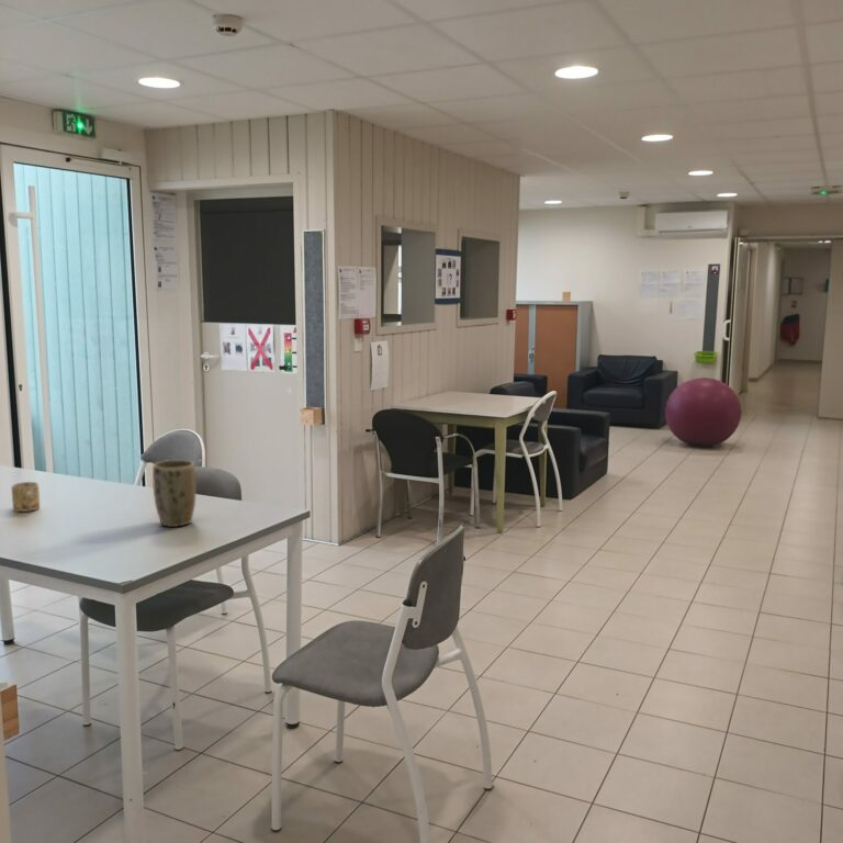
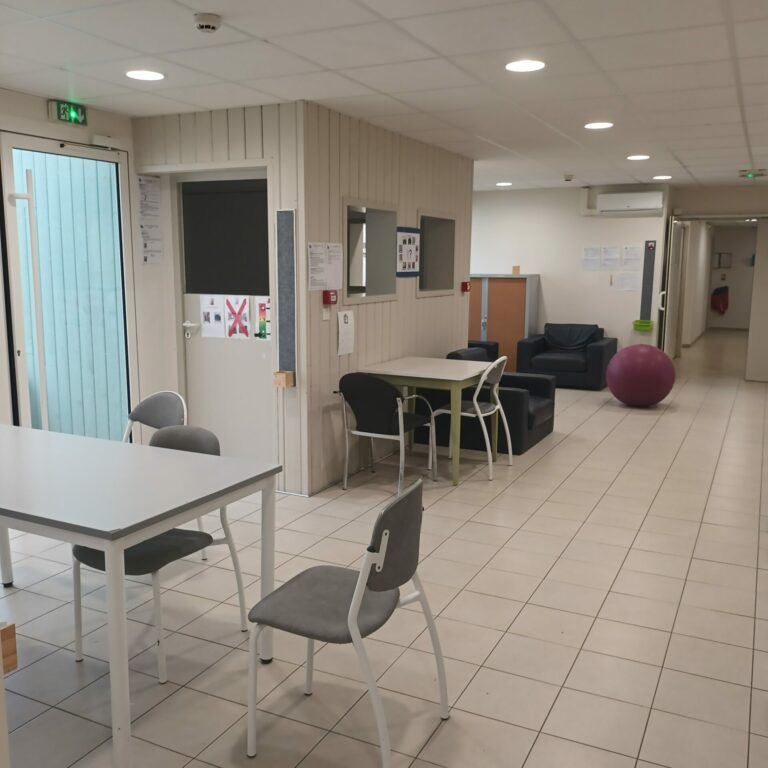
- plant pot [151,459,196,528]
- mug [11,481,41,513]
